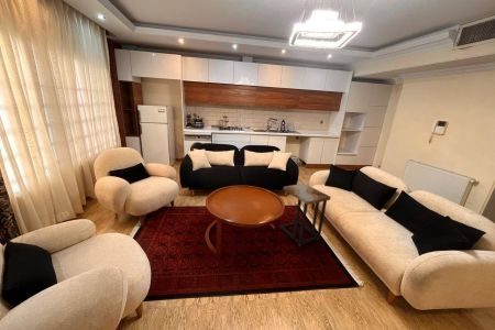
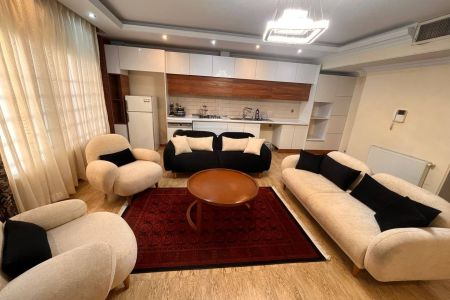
- side table [278,183,332,246]
